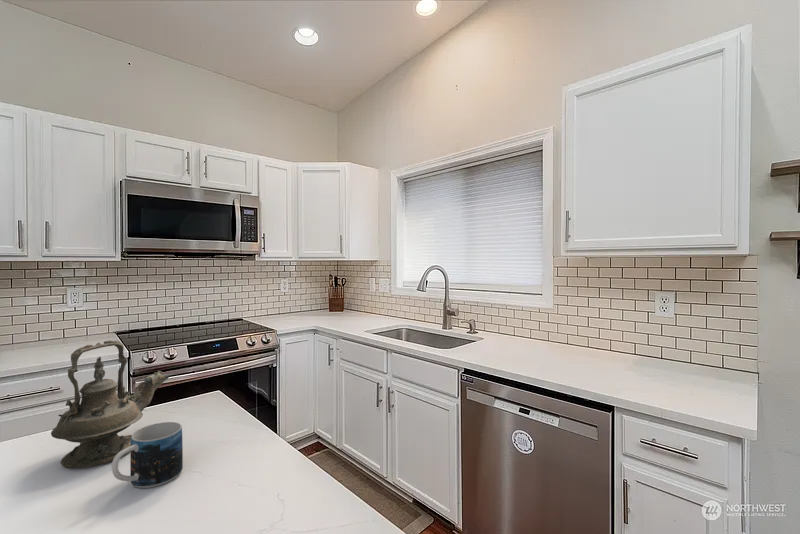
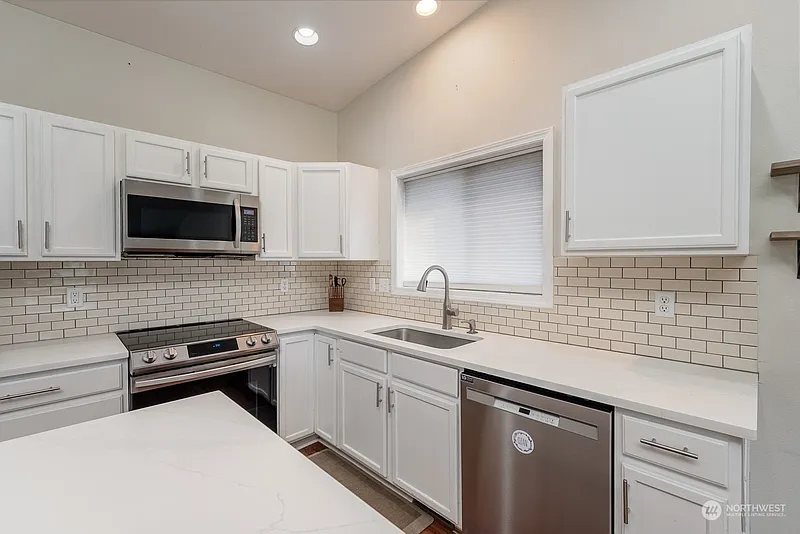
- teapot [50,340,170,469]
- mug [111,421,184,489]
